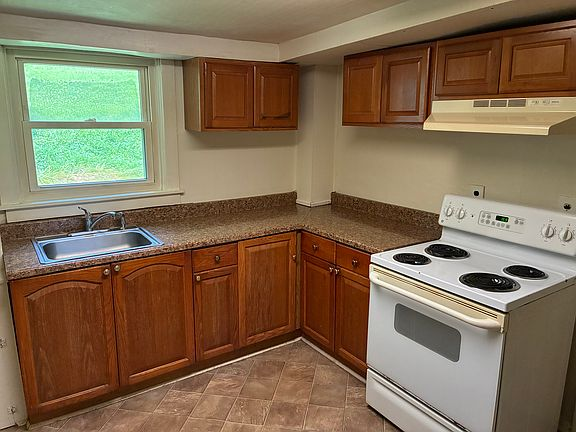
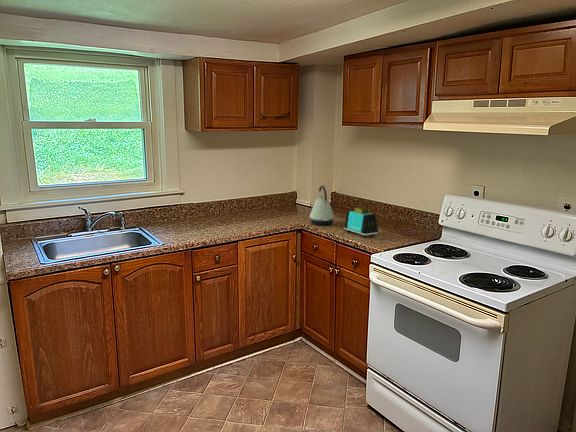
+ kettle [309,185,335,226]
+ toaster [343,206,379,239]
